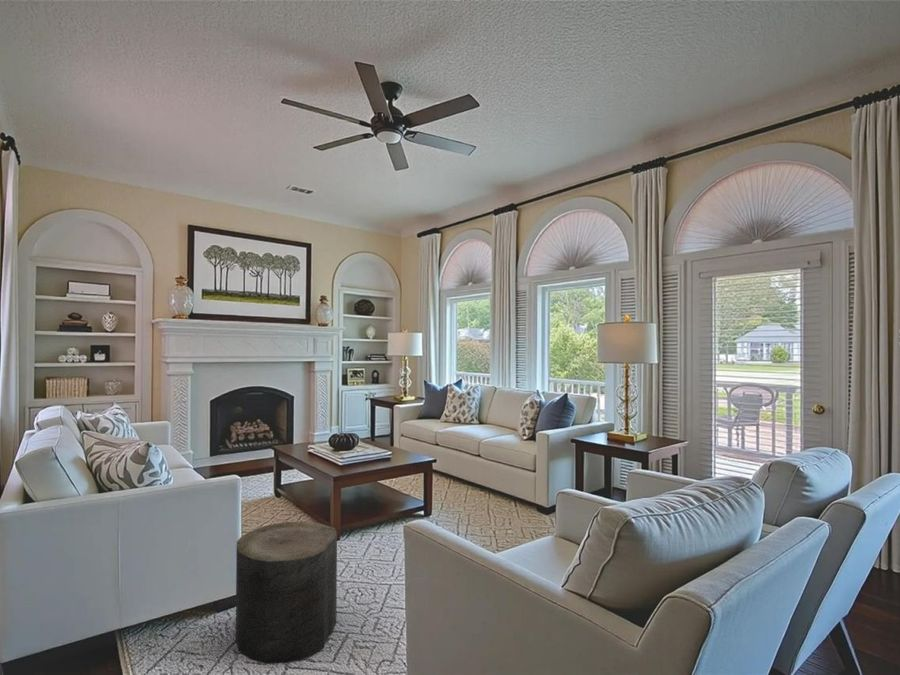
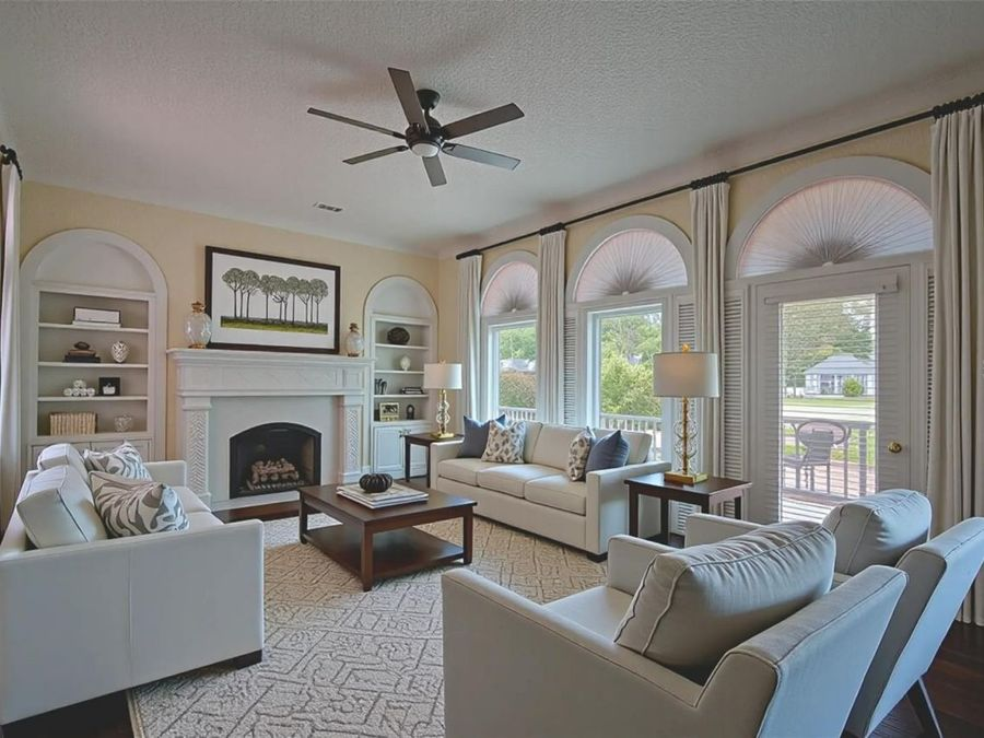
- stool [235,521,338,665]
